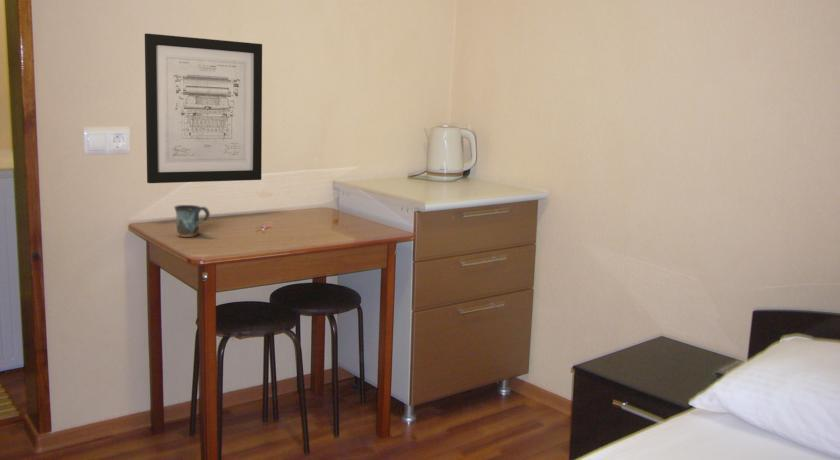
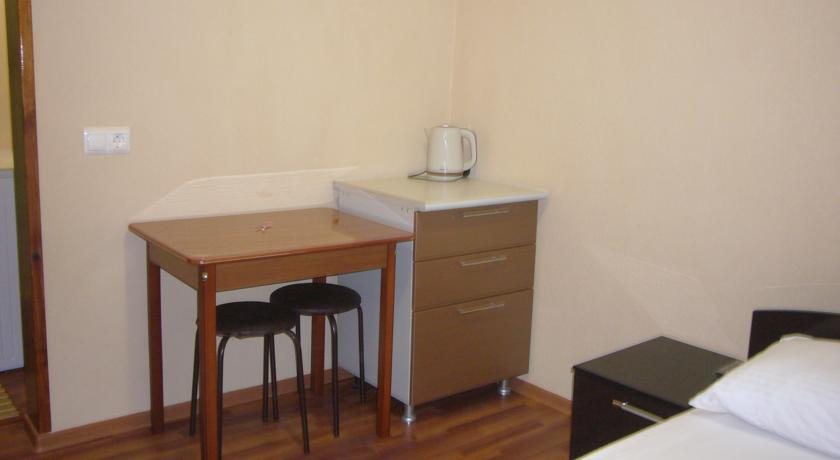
- wall art [144,32,263,184]
- mug [173,204,211,238]
